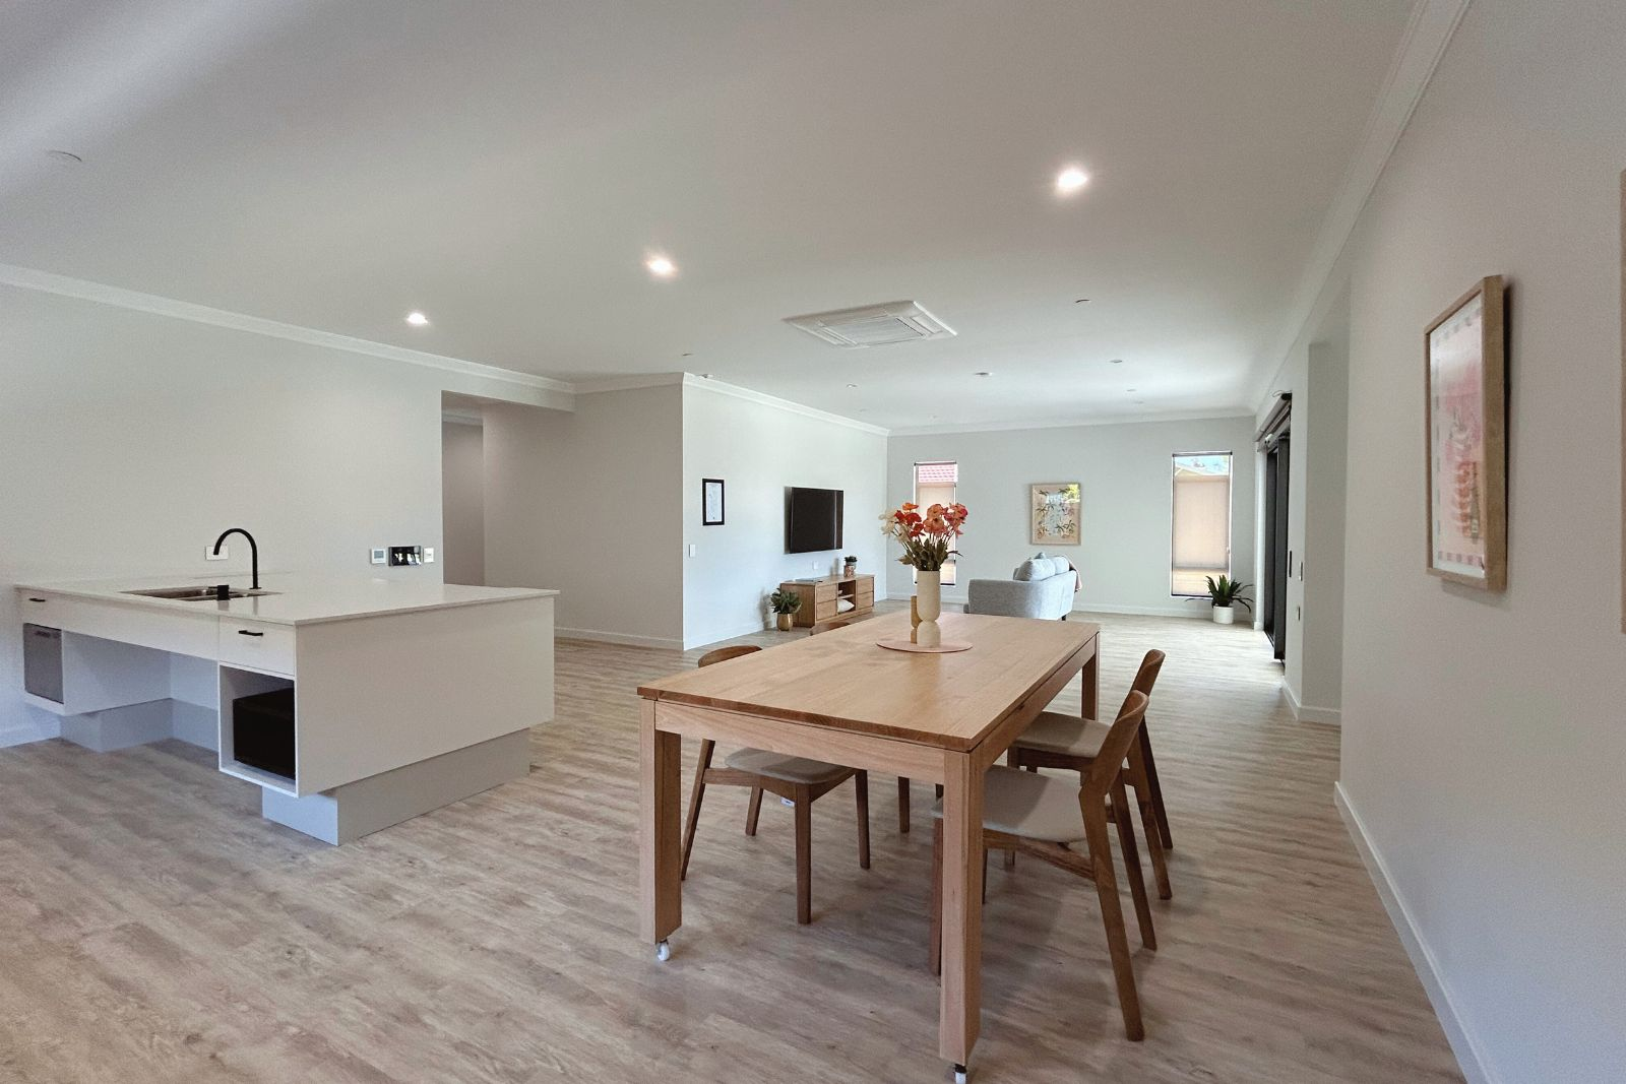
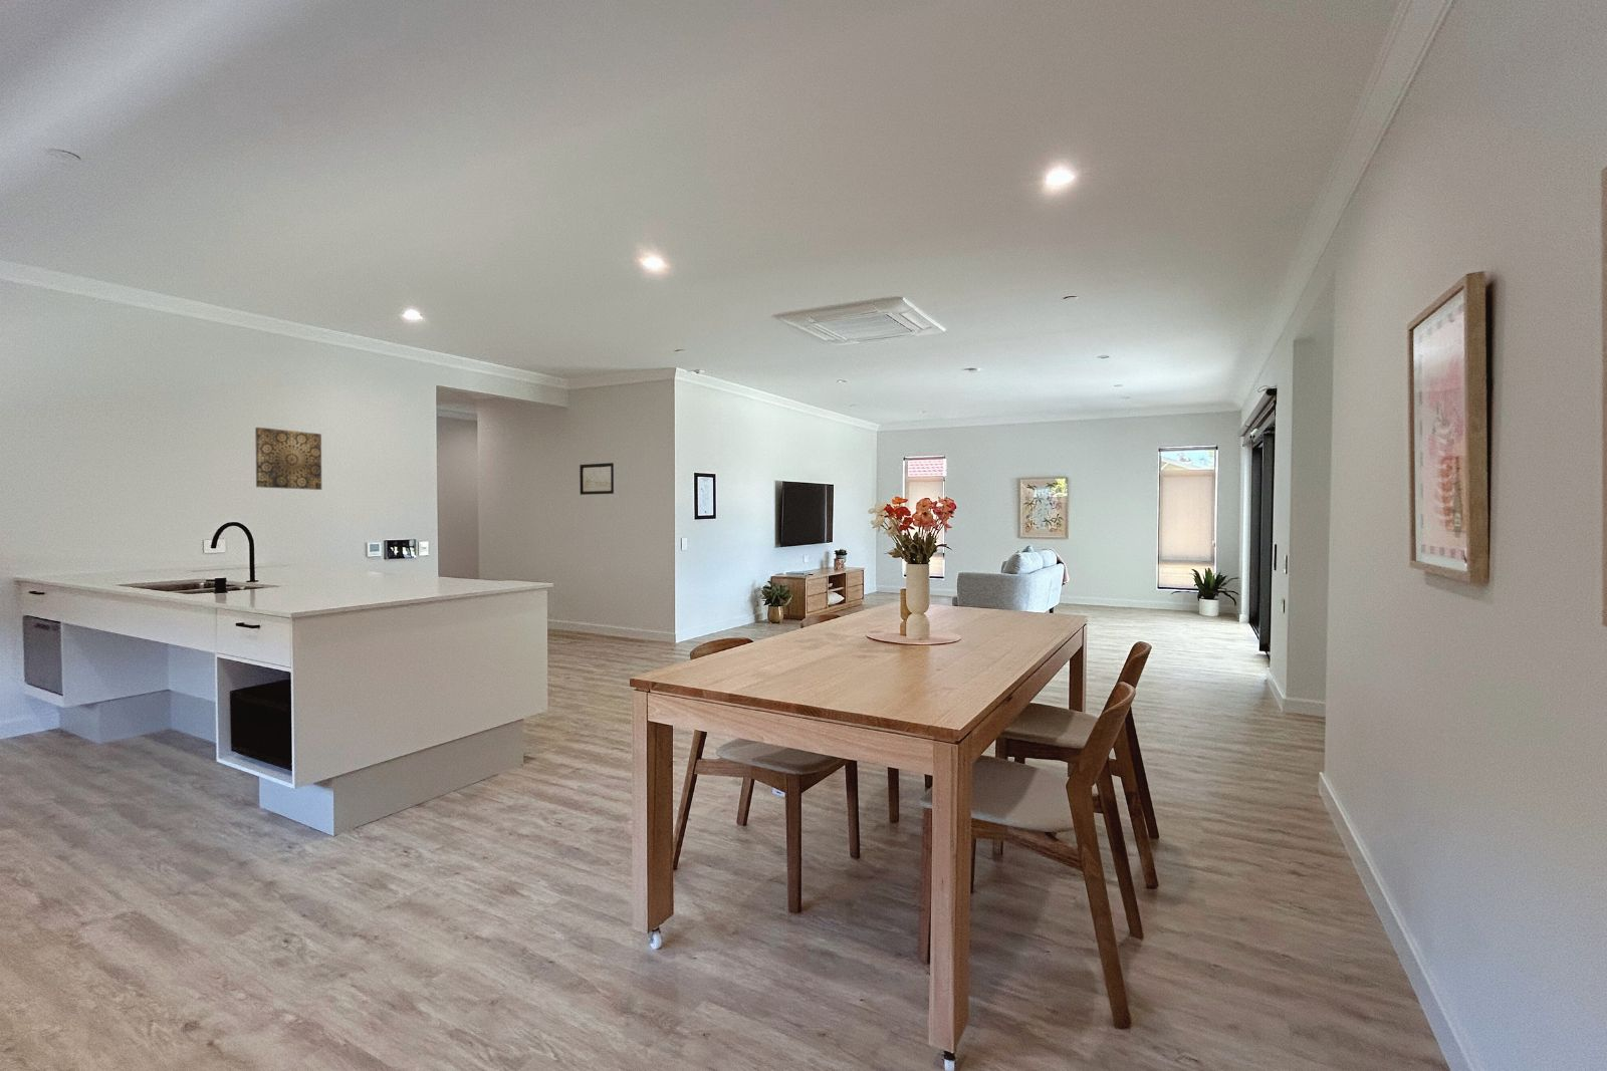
+ wall art [255,427,323,491]
+ wall art [579,461,615,496]
